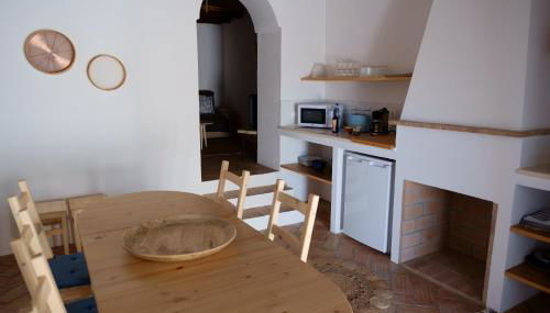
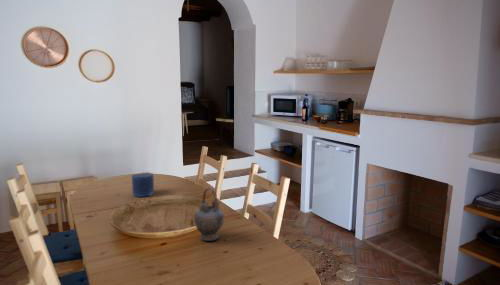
+ teapot [193,187,225,242]
+ candle [131,171,155,198]
